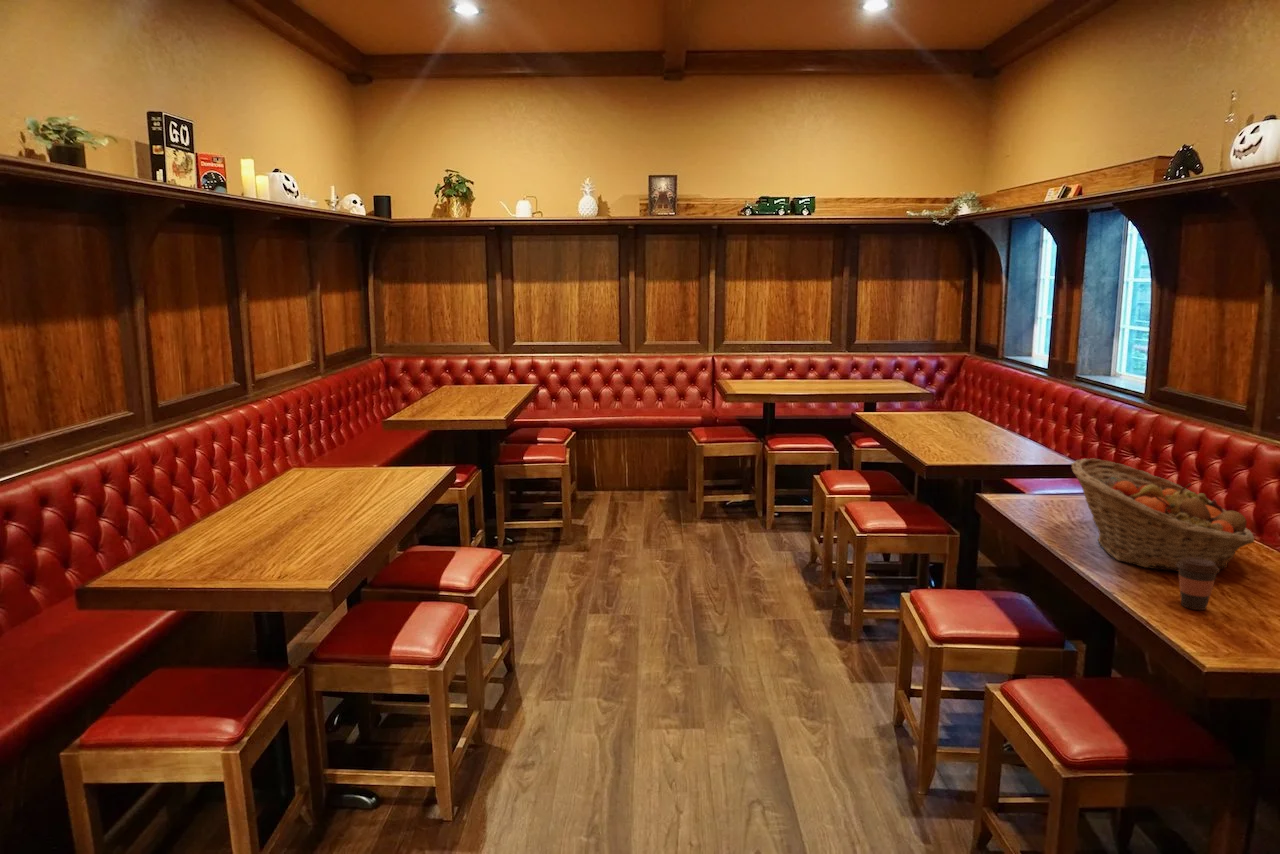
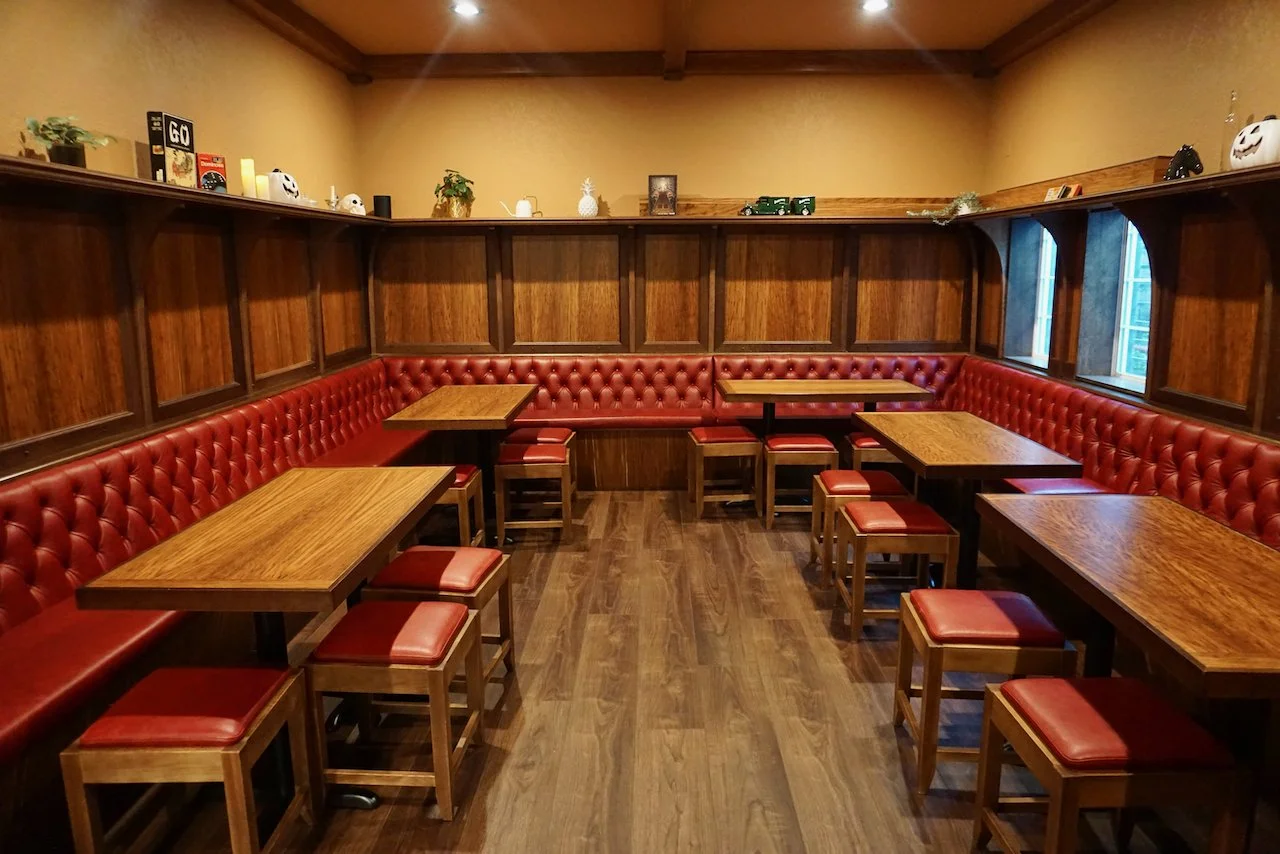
- coffee cup [1176,557,1221,611]
- fruit basket [1070,457,1255,573]
